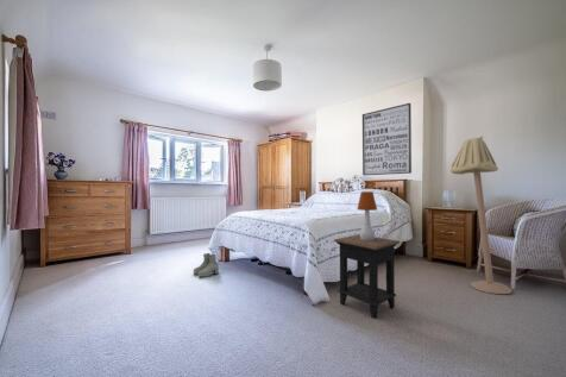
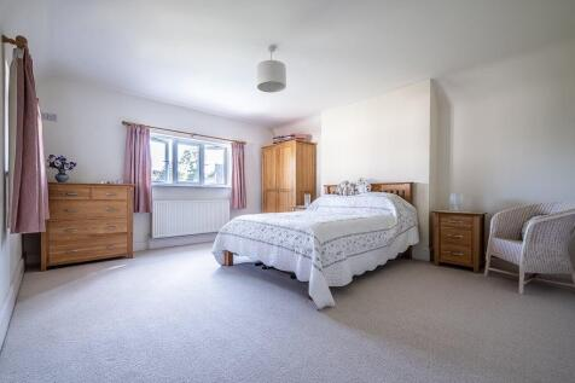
- table lamp [356,190,378,240]
- wall art [361,102,413,176]
- floor lamp [449,136,514,295]
- boots [193,252,220,278]
- side table [333,233,402,320]
